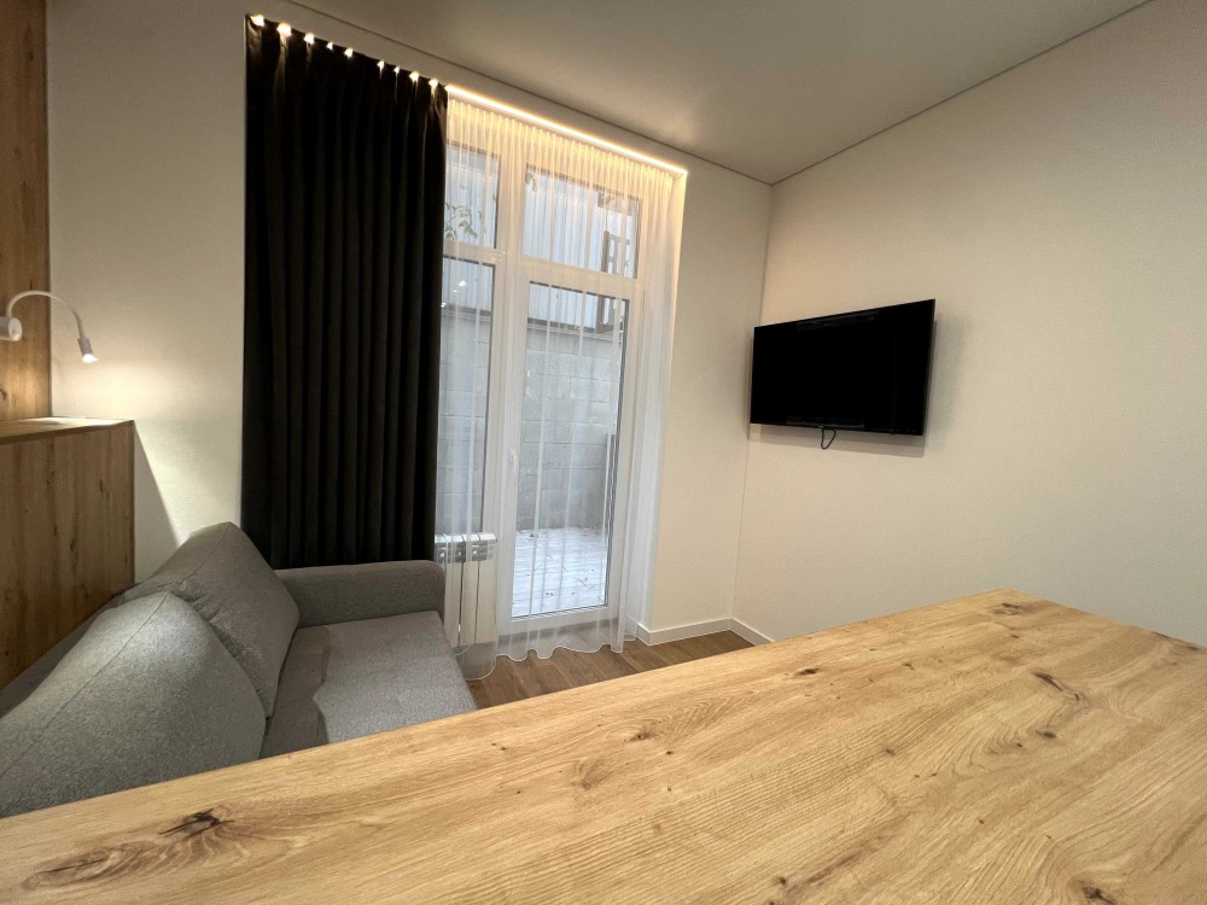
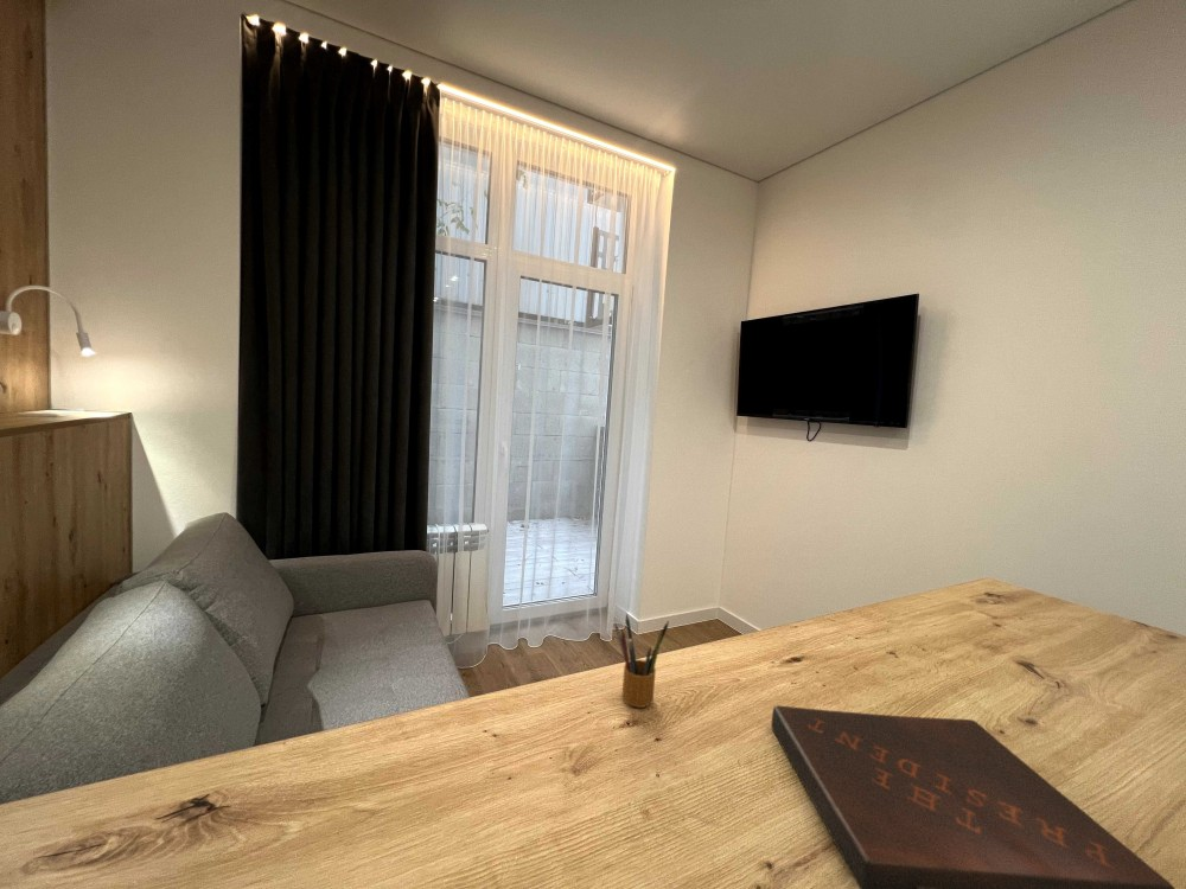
+ book [770,704,1177,889]
+ pencil box [614,613,670,709]
